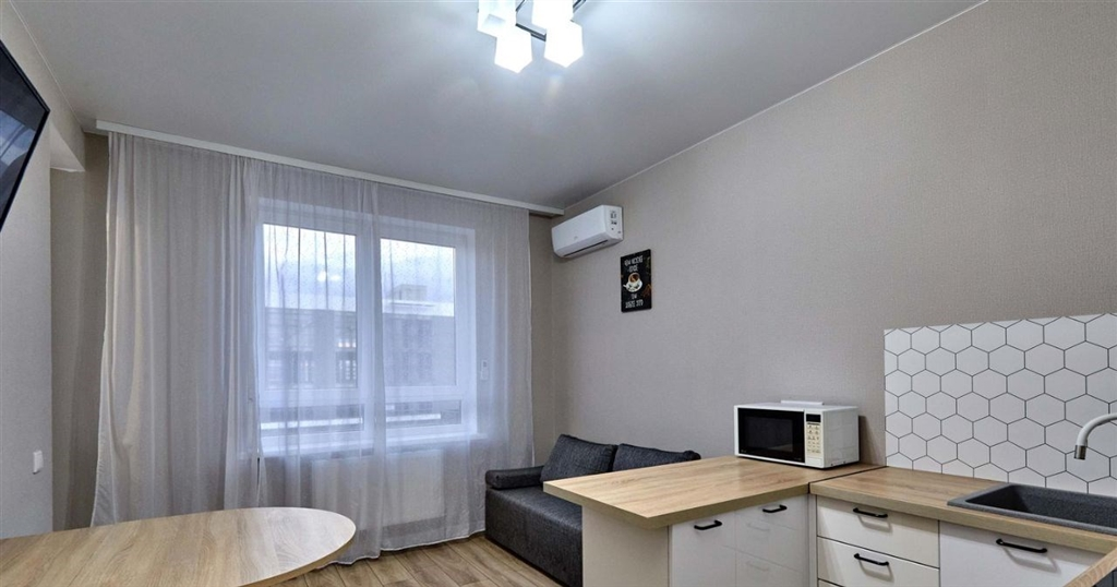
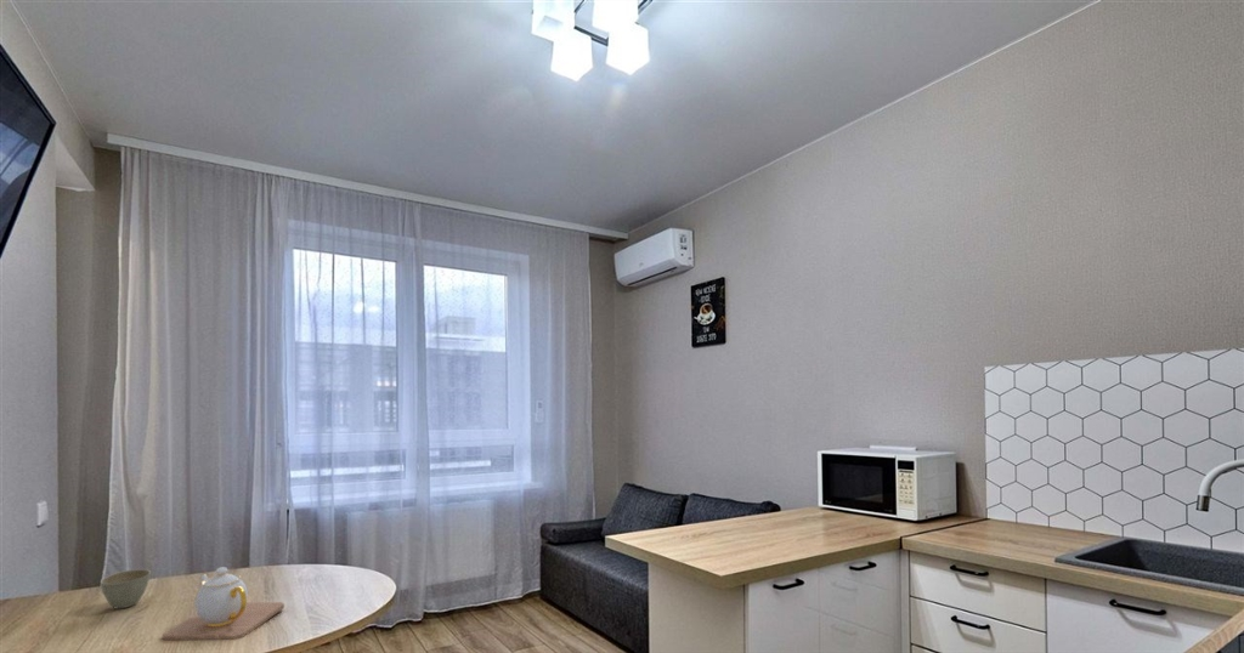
+ flower pot [100,568,152,609]
+ teapot [162,566,285,641]
